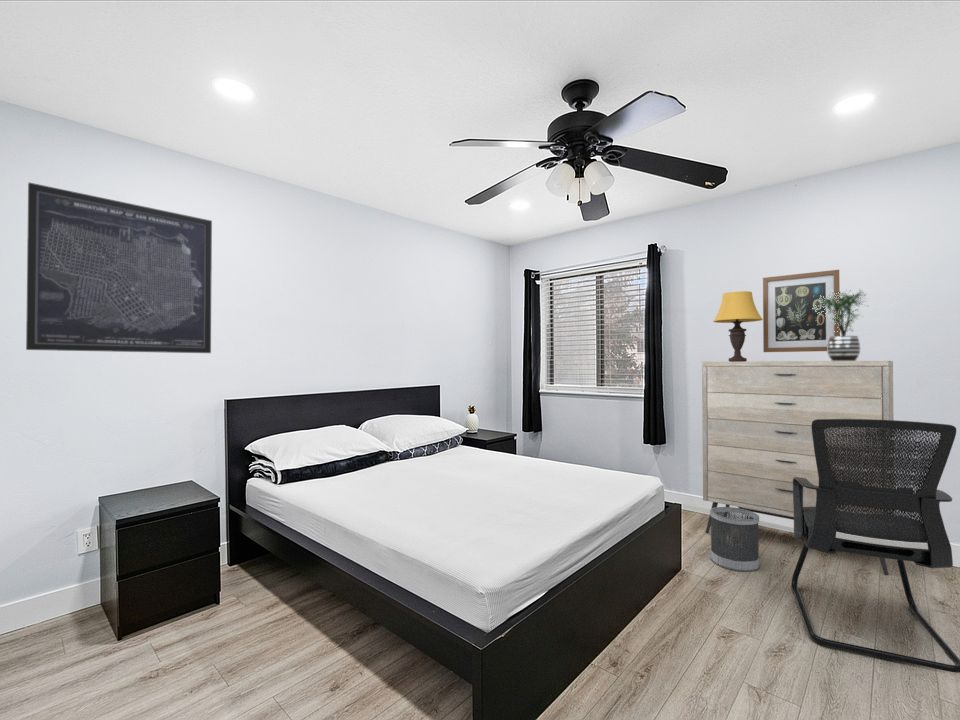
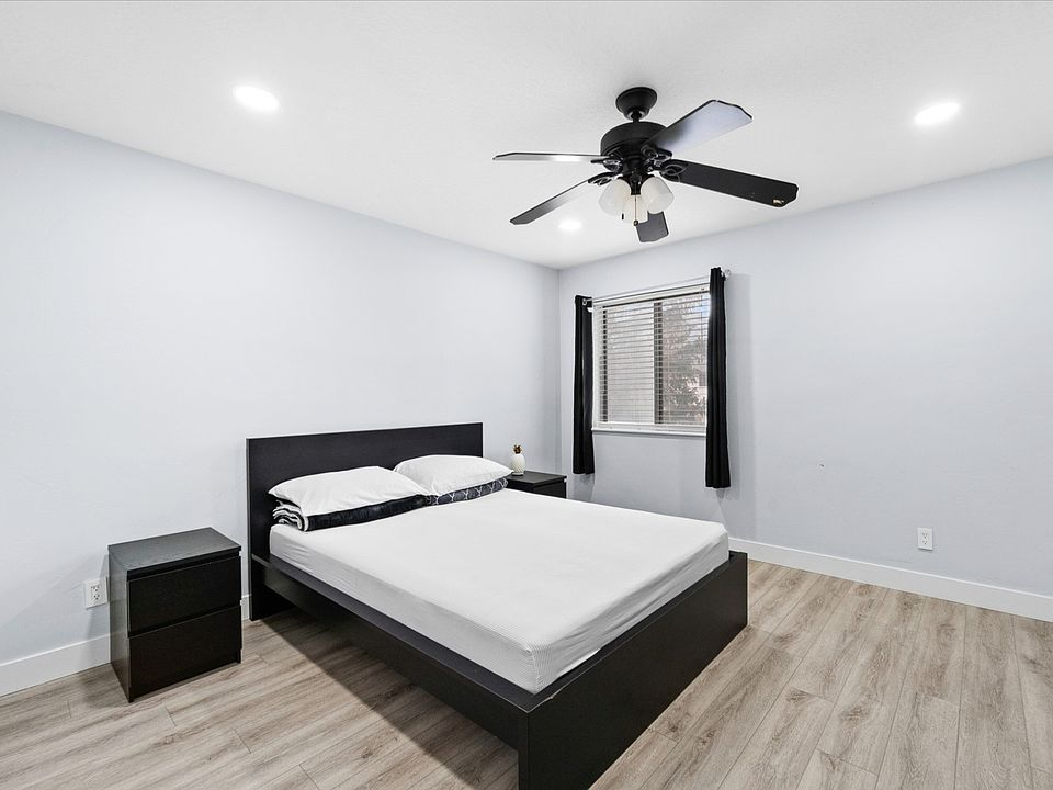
- wall art [762,269,841,353]
- wastebasket [709,506,761,573]
- potted plant [812,288,869,361]
- chair [790,419,960,674]
- wall art [25,182,213,354]
- table lamp [712,290,763,362]
- dresser [701,360,894,575]
